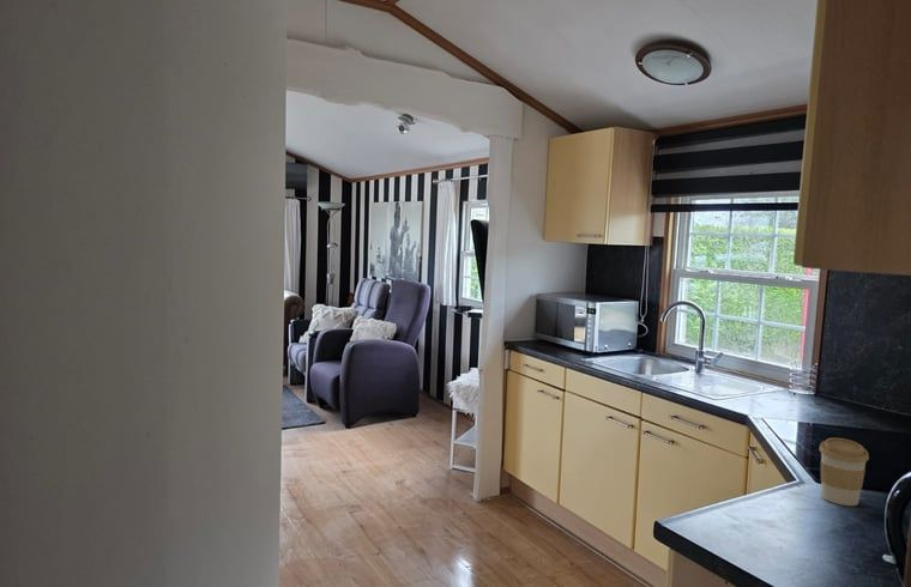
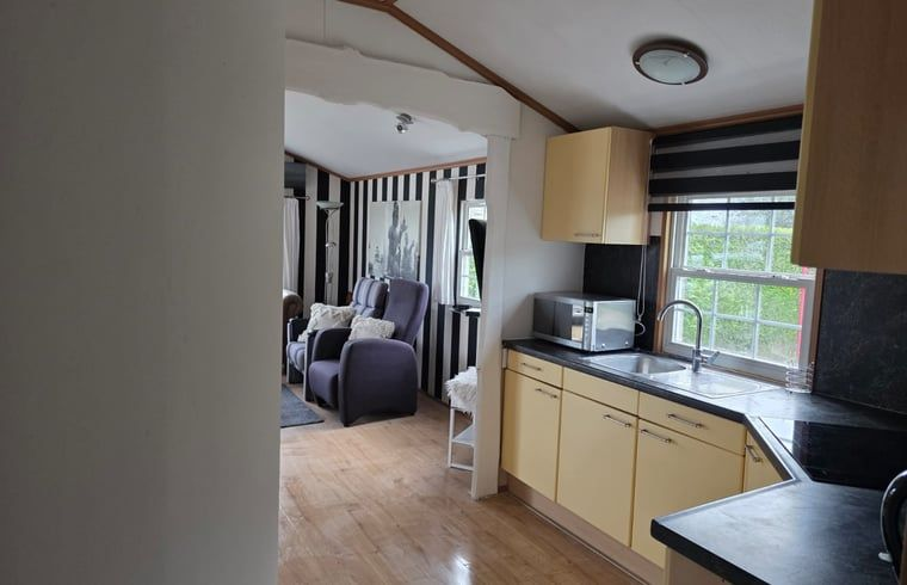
- coffee cup [818,437,870,507]
